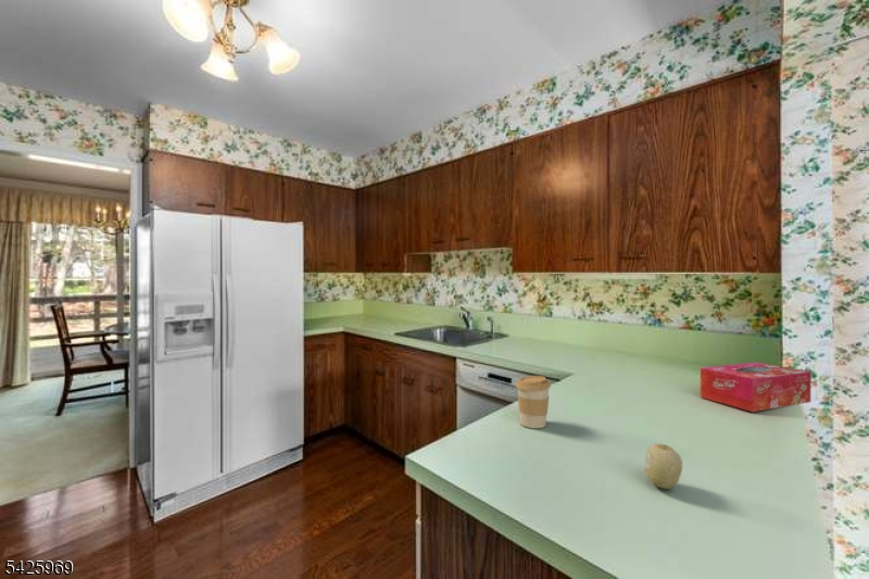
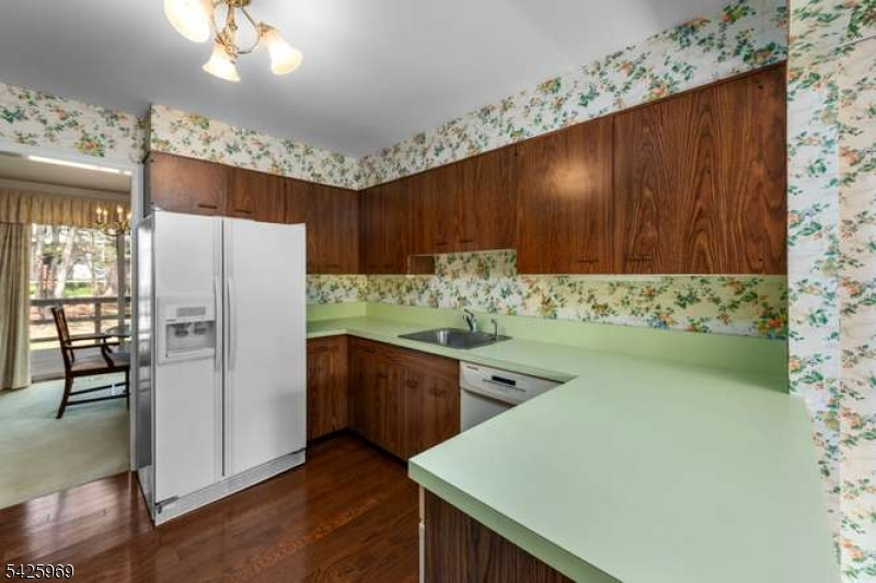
- tissue box [700,362,813,413]
- fruit [644,442,683,490]
- coffee cup [515,375,552,429]
